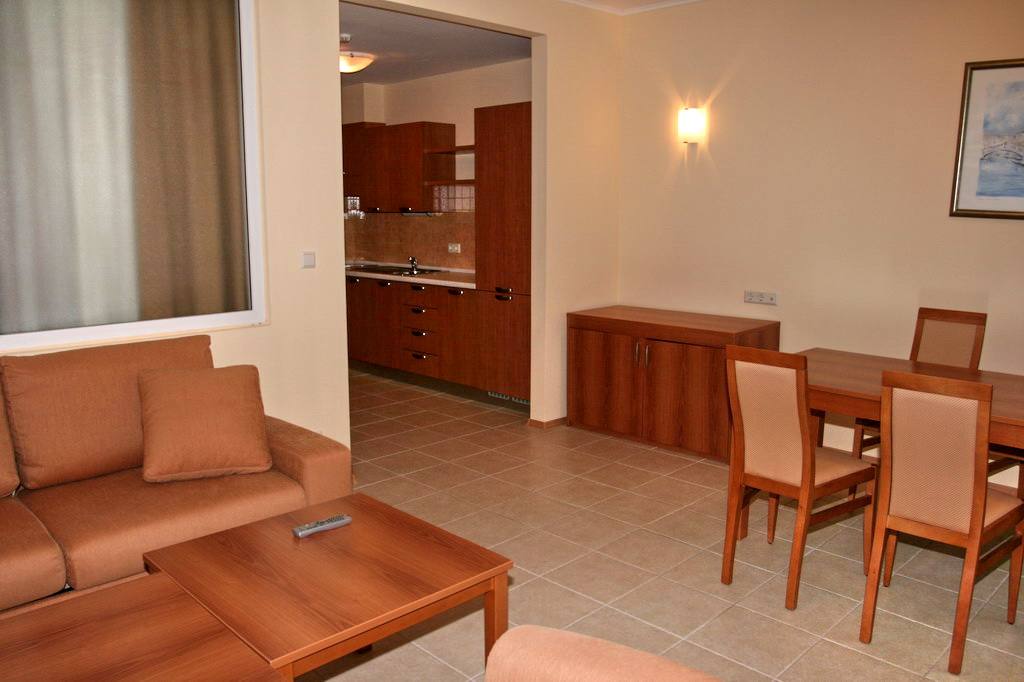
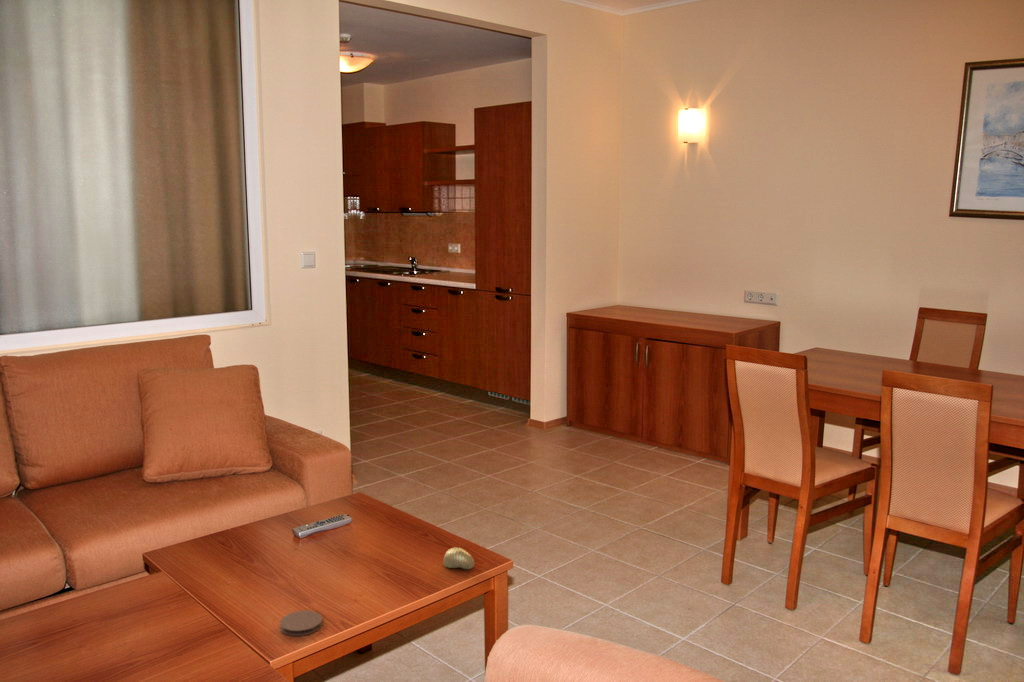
+ coaster [279,609,324,637]
+ decorative egg [443,546,475,570]
